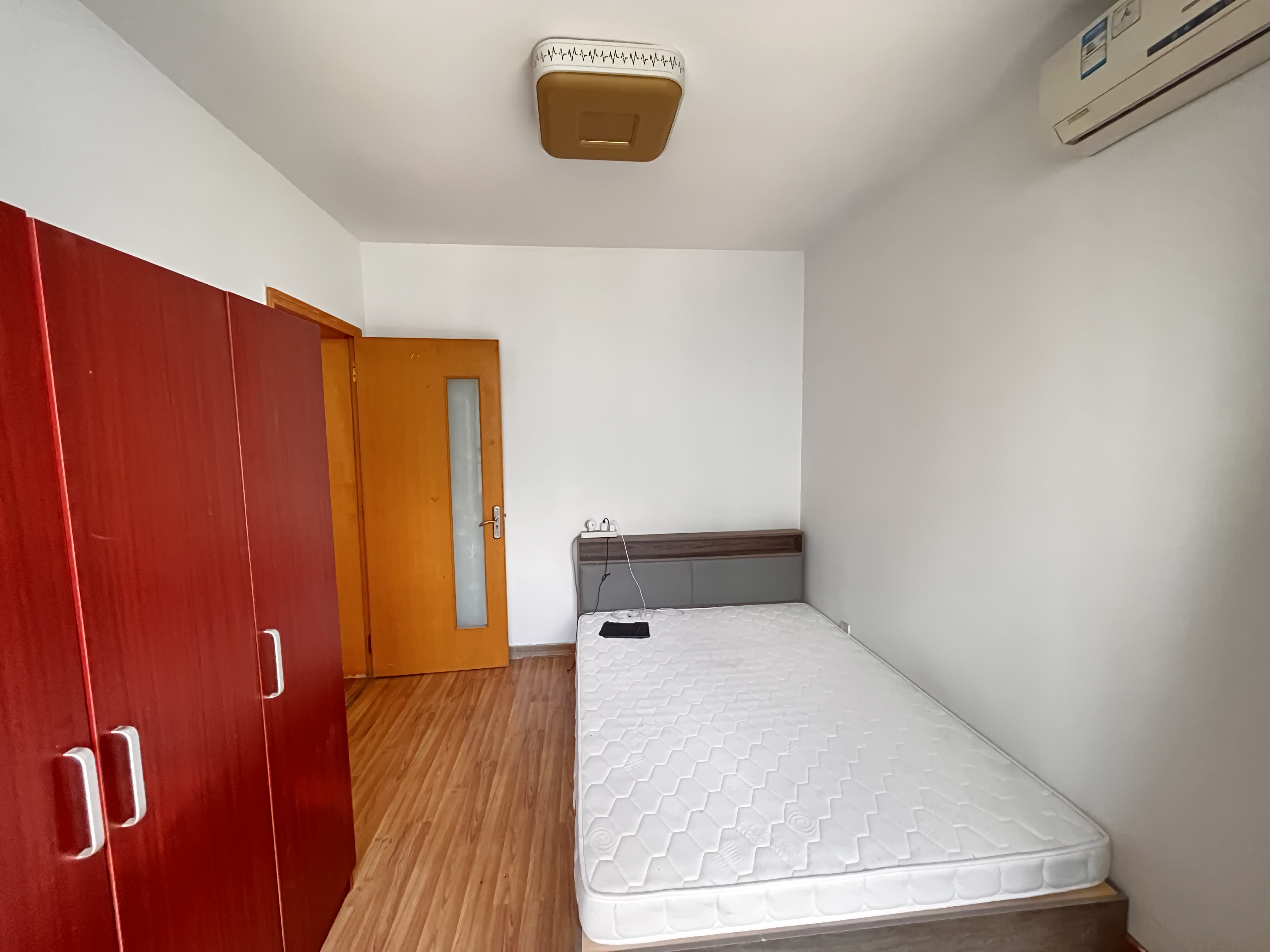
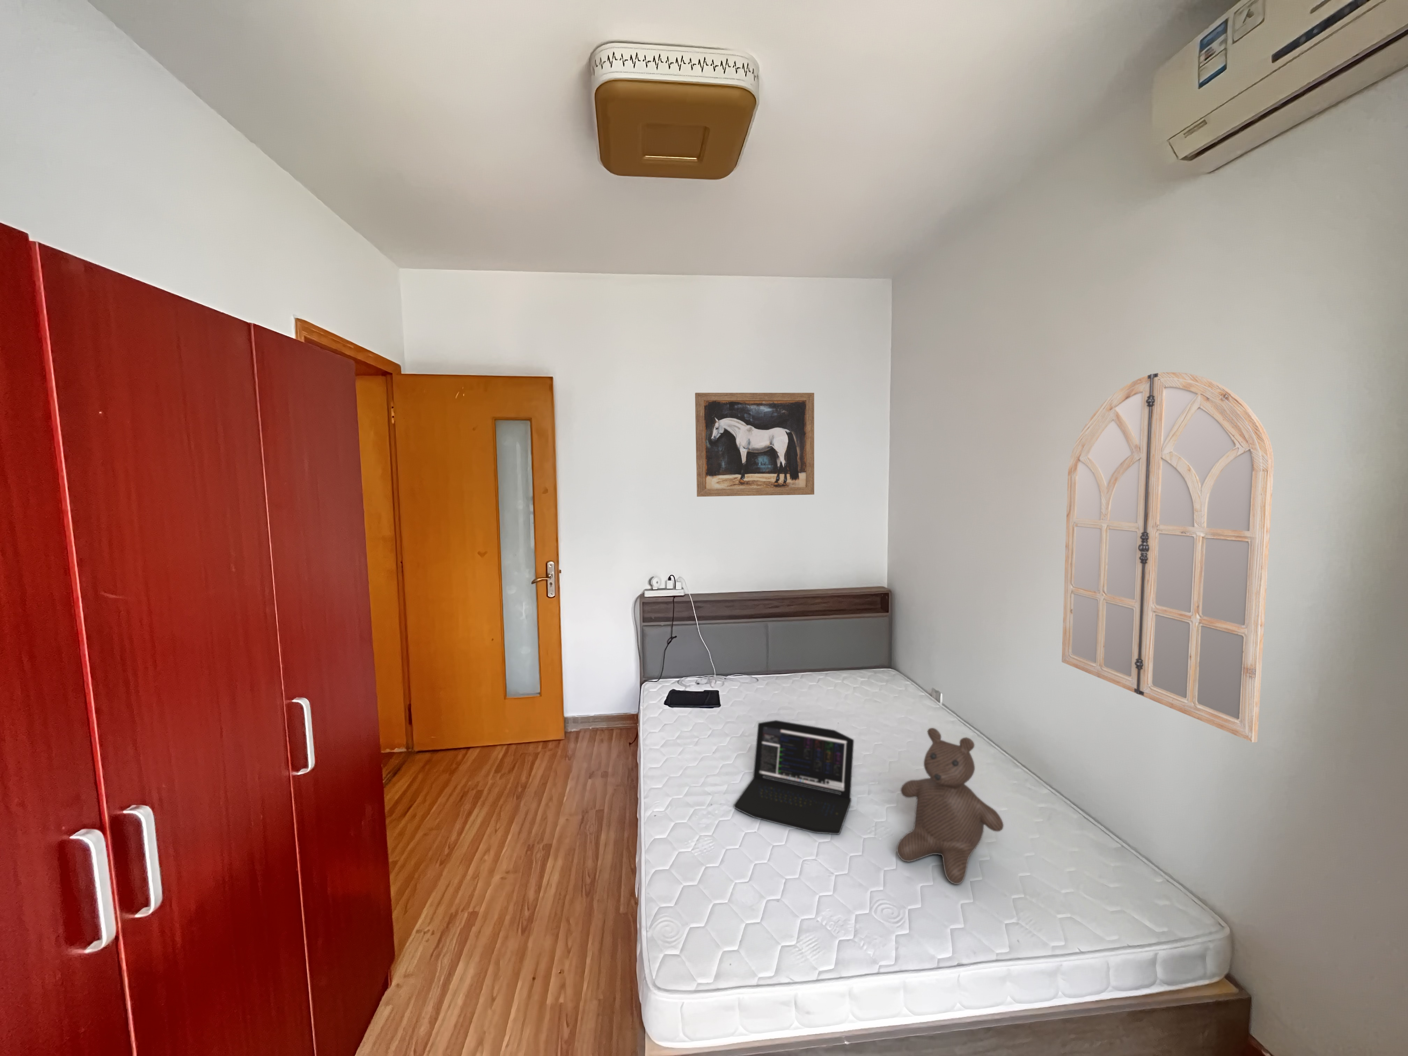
+ home mirror [1061,372,1274,743]
+ wall art [694,393,815,497]
+ teddy bear [897,728,1004,884]
+ laptop [734,720,854,835]
